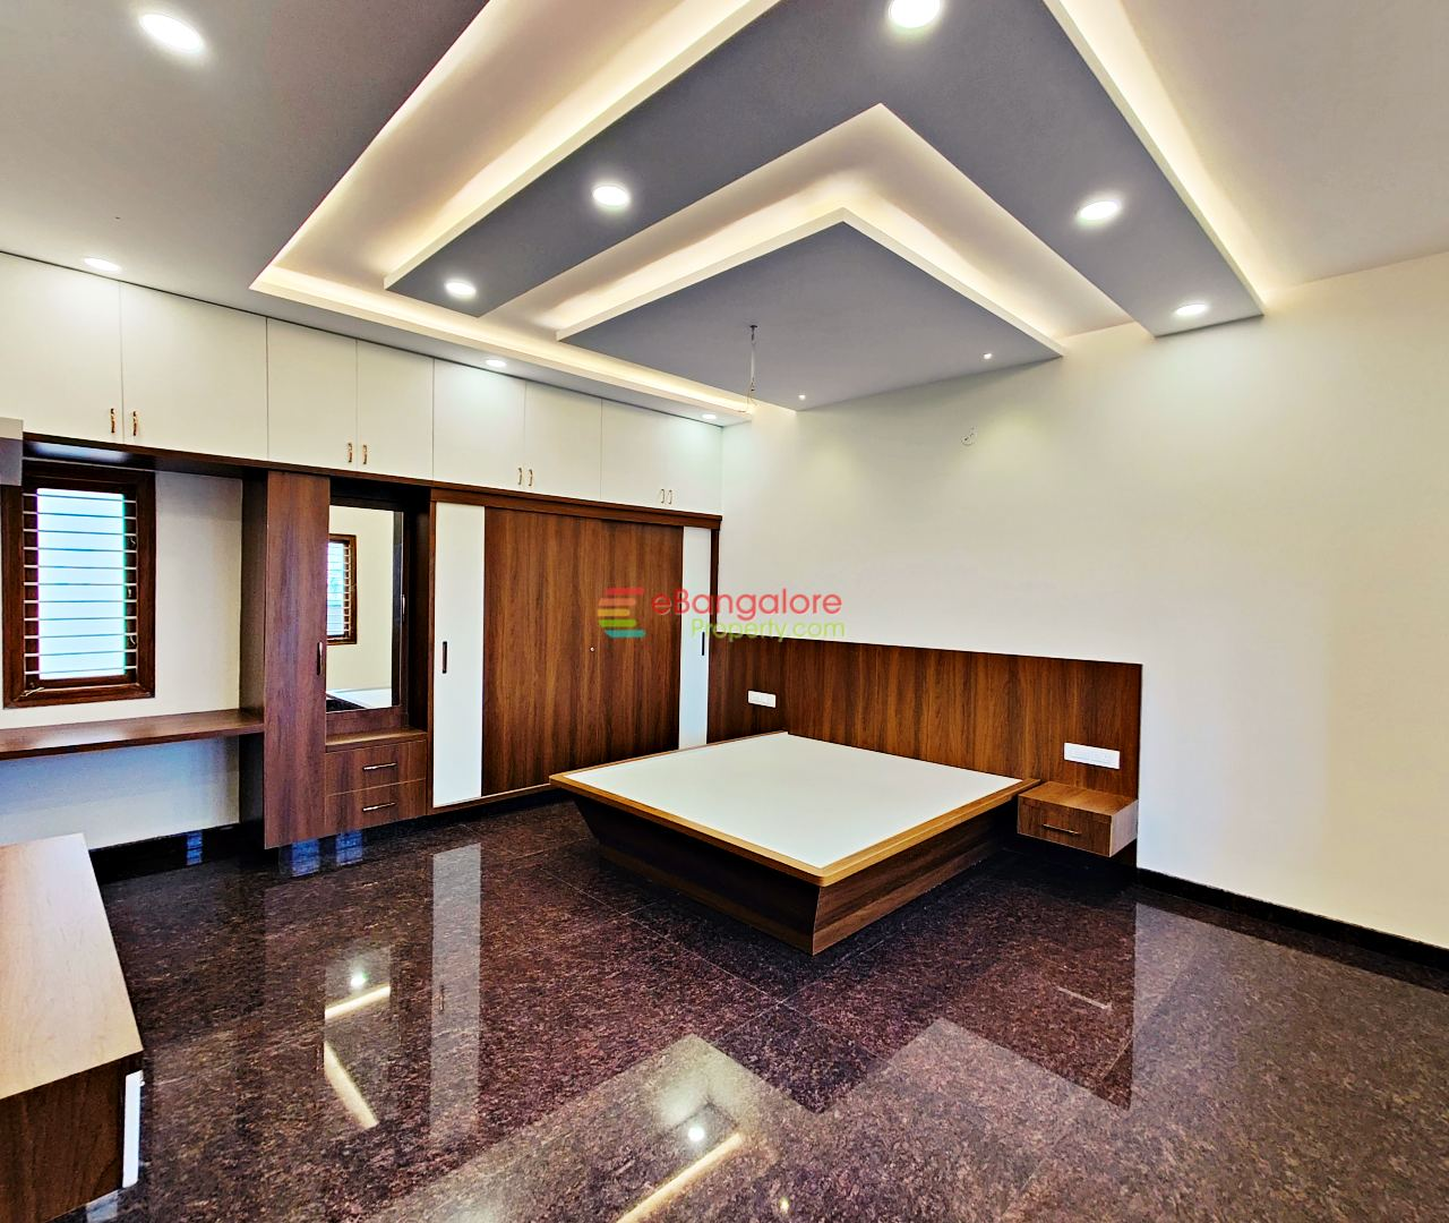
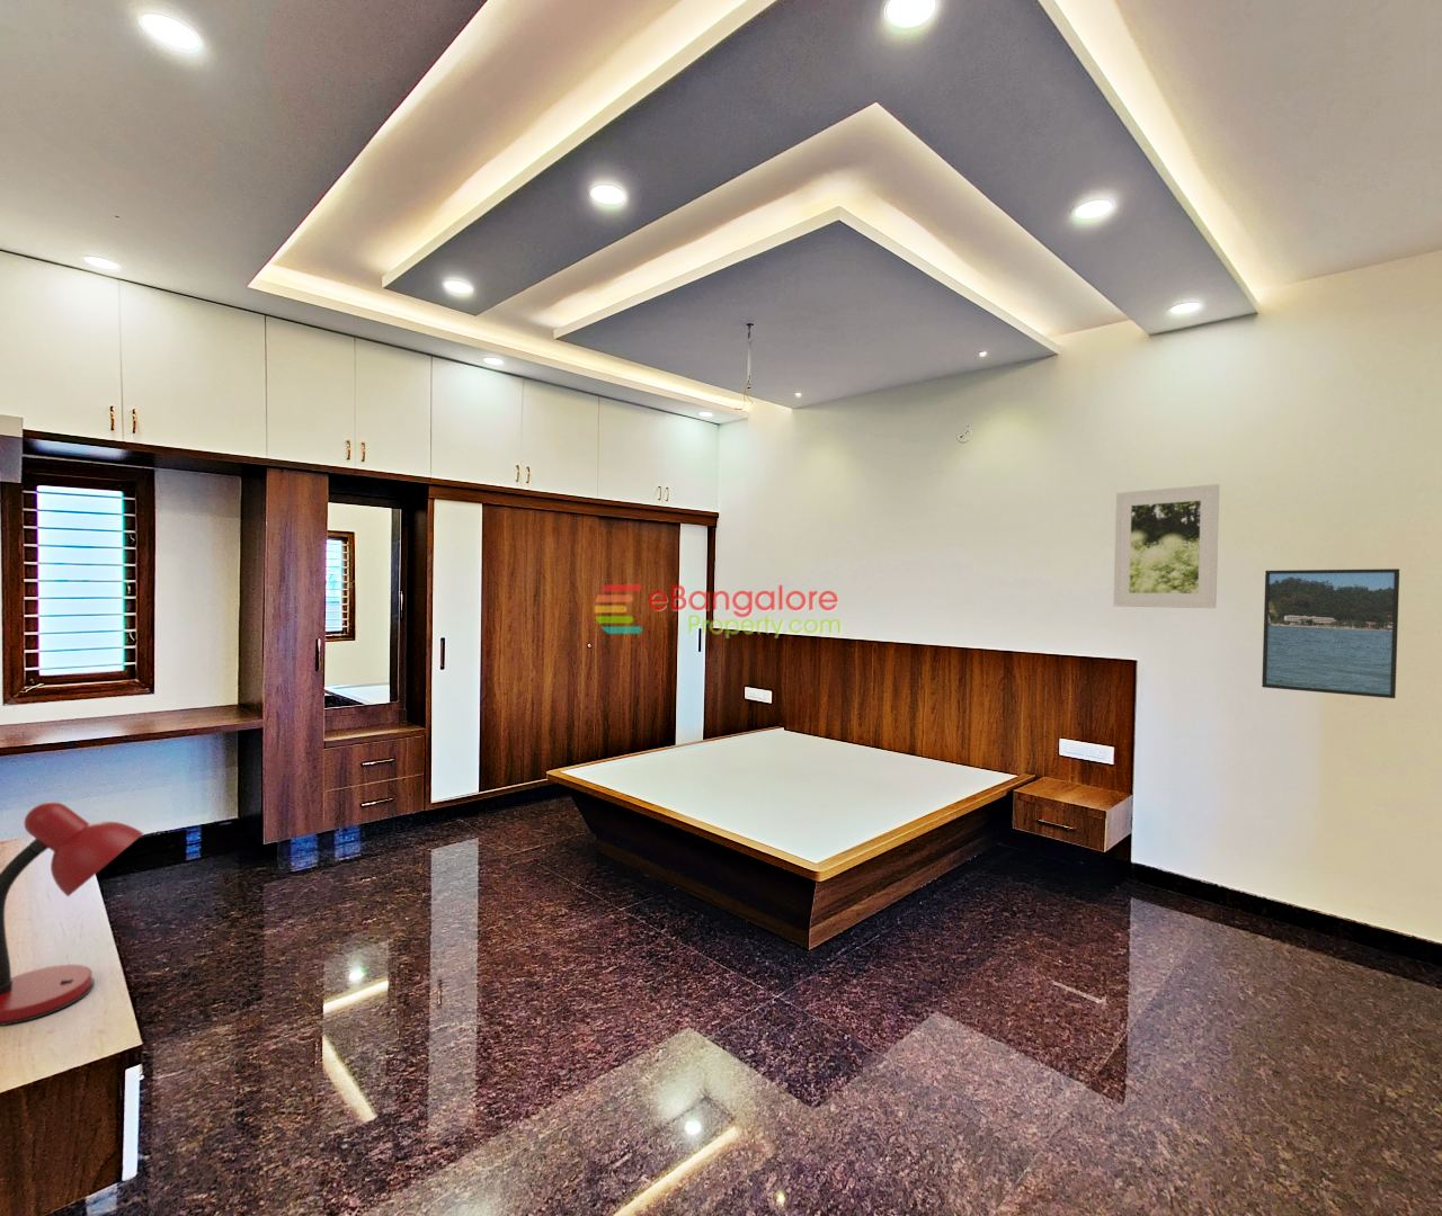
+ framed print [1261,567,1400,700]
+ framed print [1111,483,1220,609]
+ desk lamp [0,801,144,1027]
